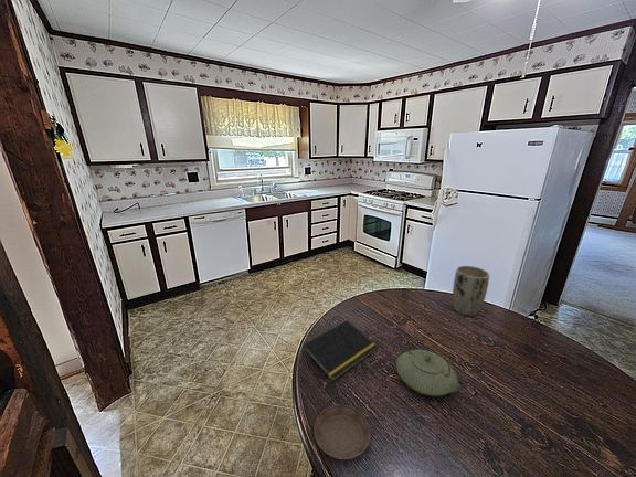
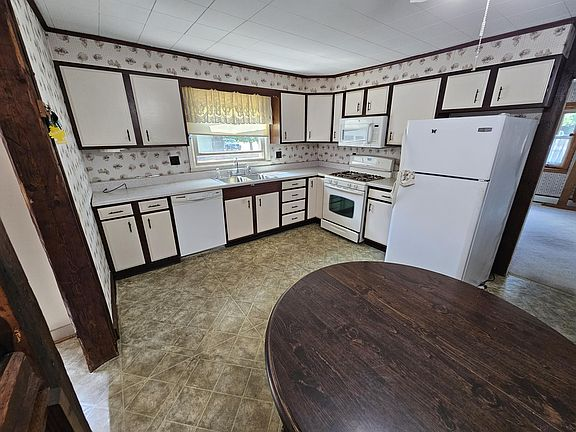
- notepad [301,319,379,382]
- plant pot [452,265,490,317]
- saucer [314,404,371,460]
- teapot [395,338,467,398]
